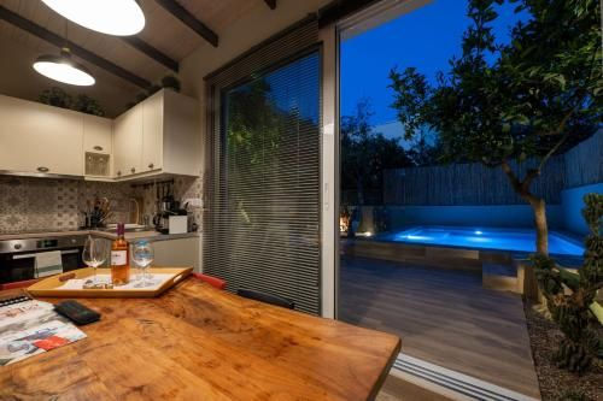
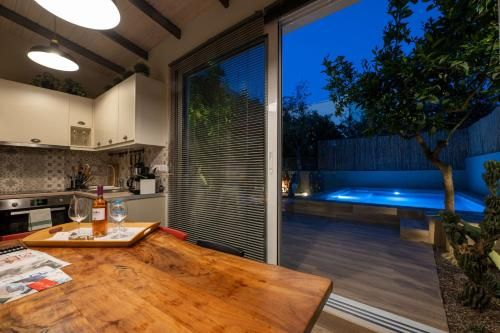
- remote control [51,299,103,325]
